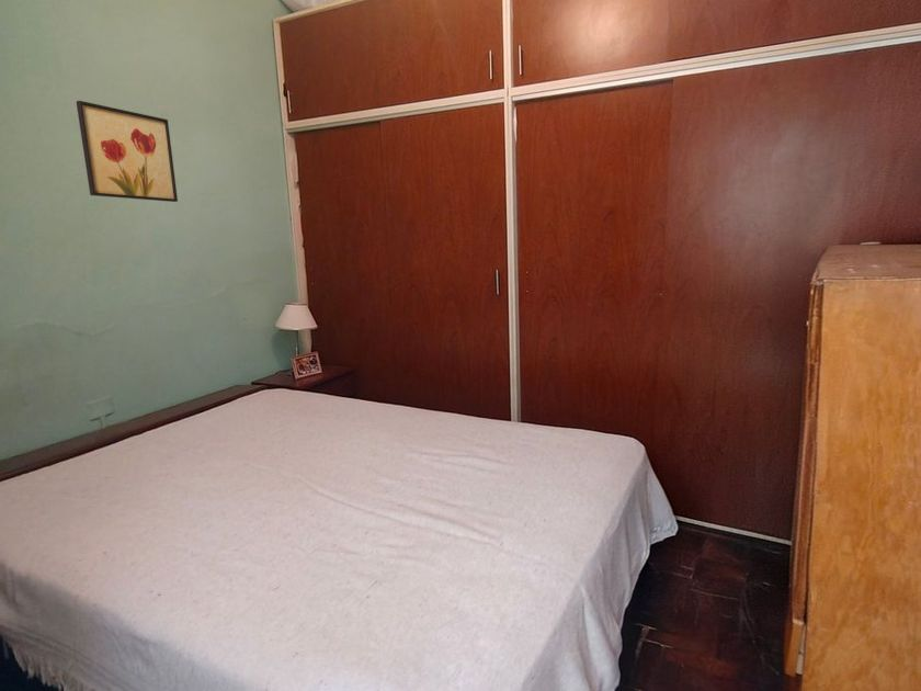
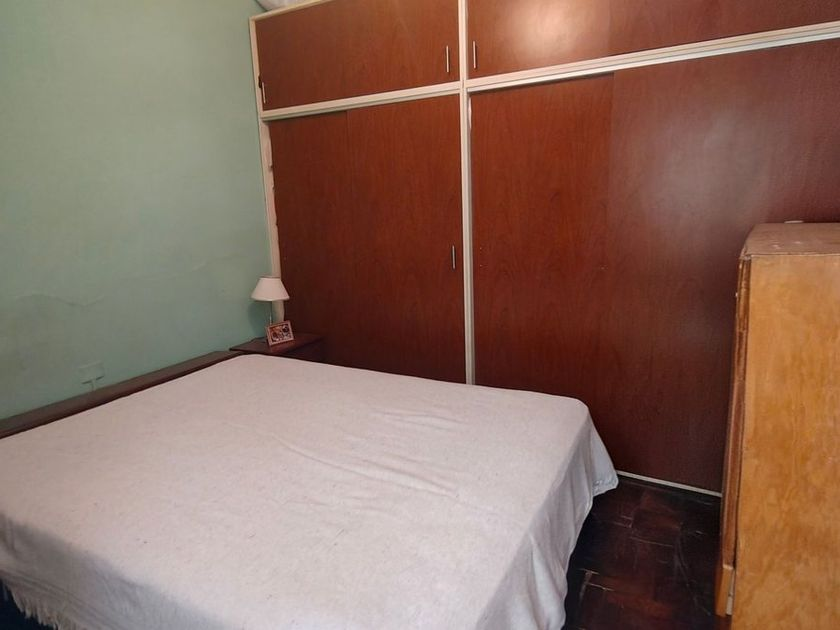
- wall art [76,100,179,203]
